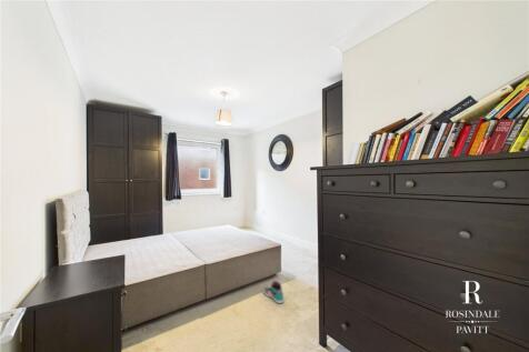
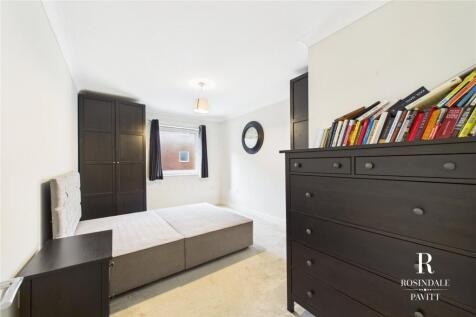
- sneaker [262,280,285,304]
